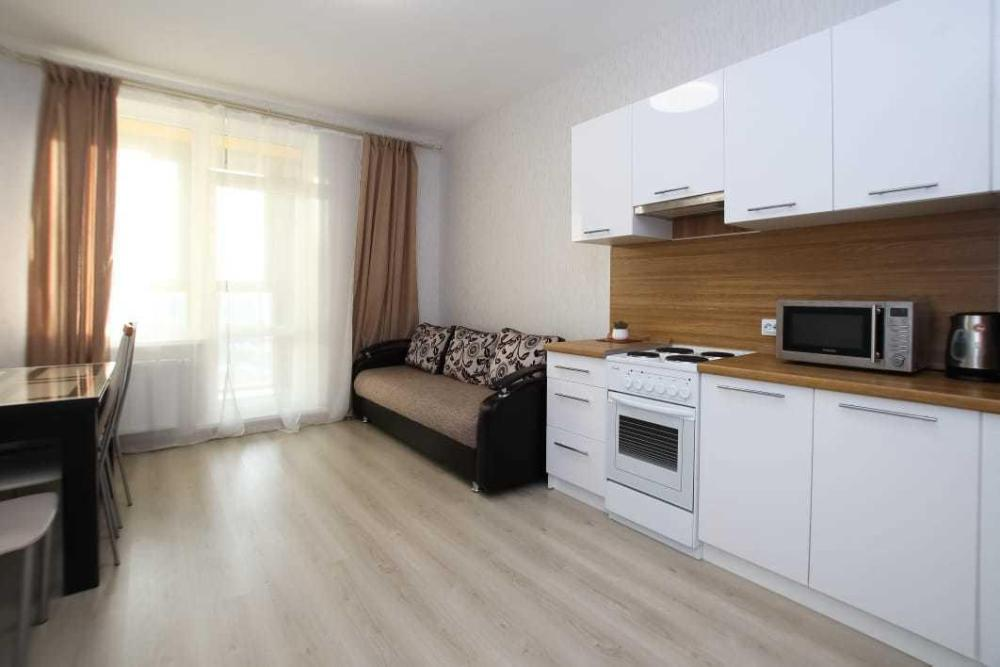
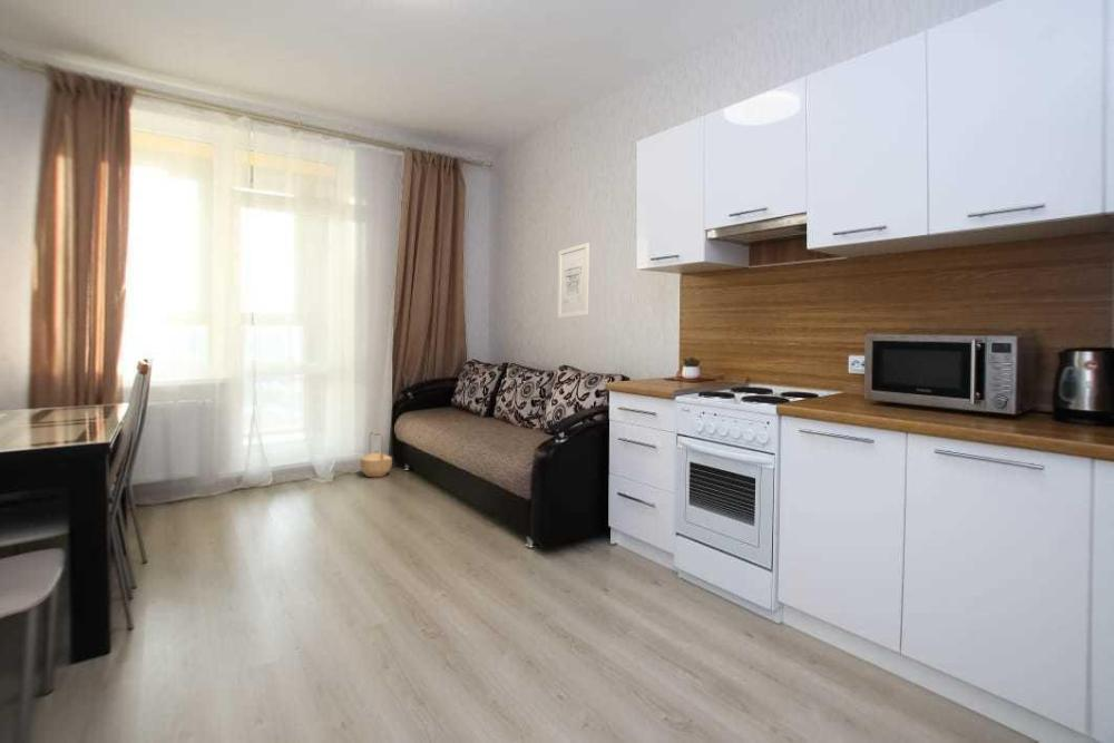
+ wall art [557,242,590,320]
+ basket [359,430,393,478]
